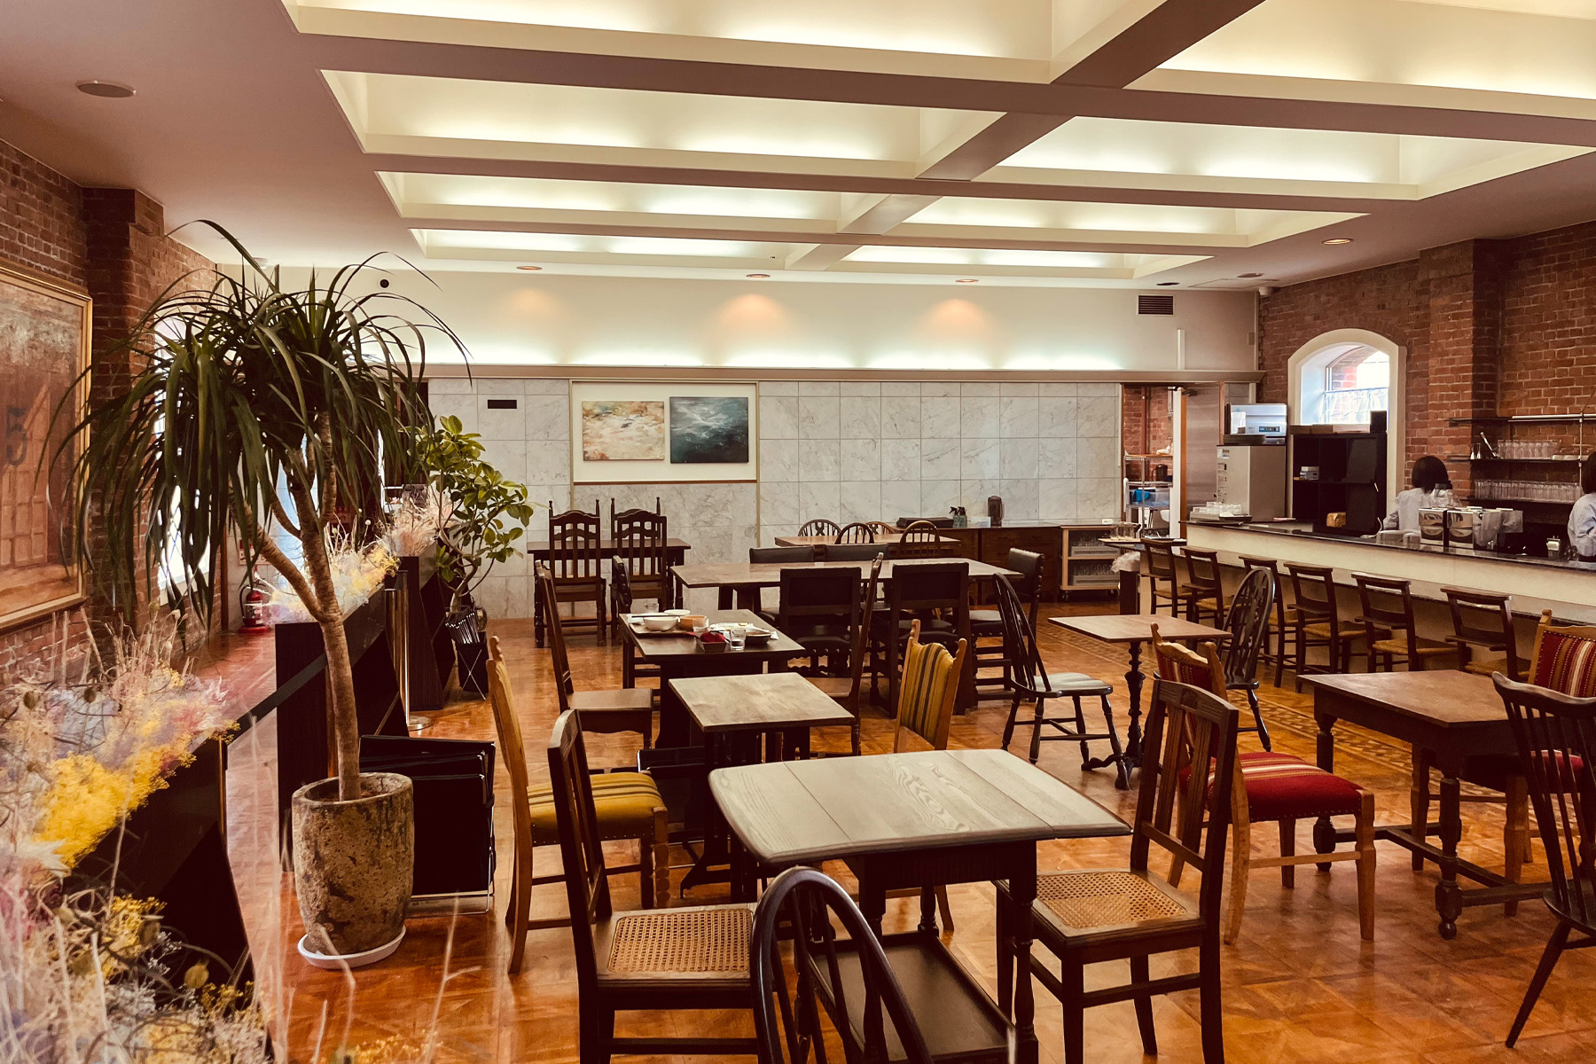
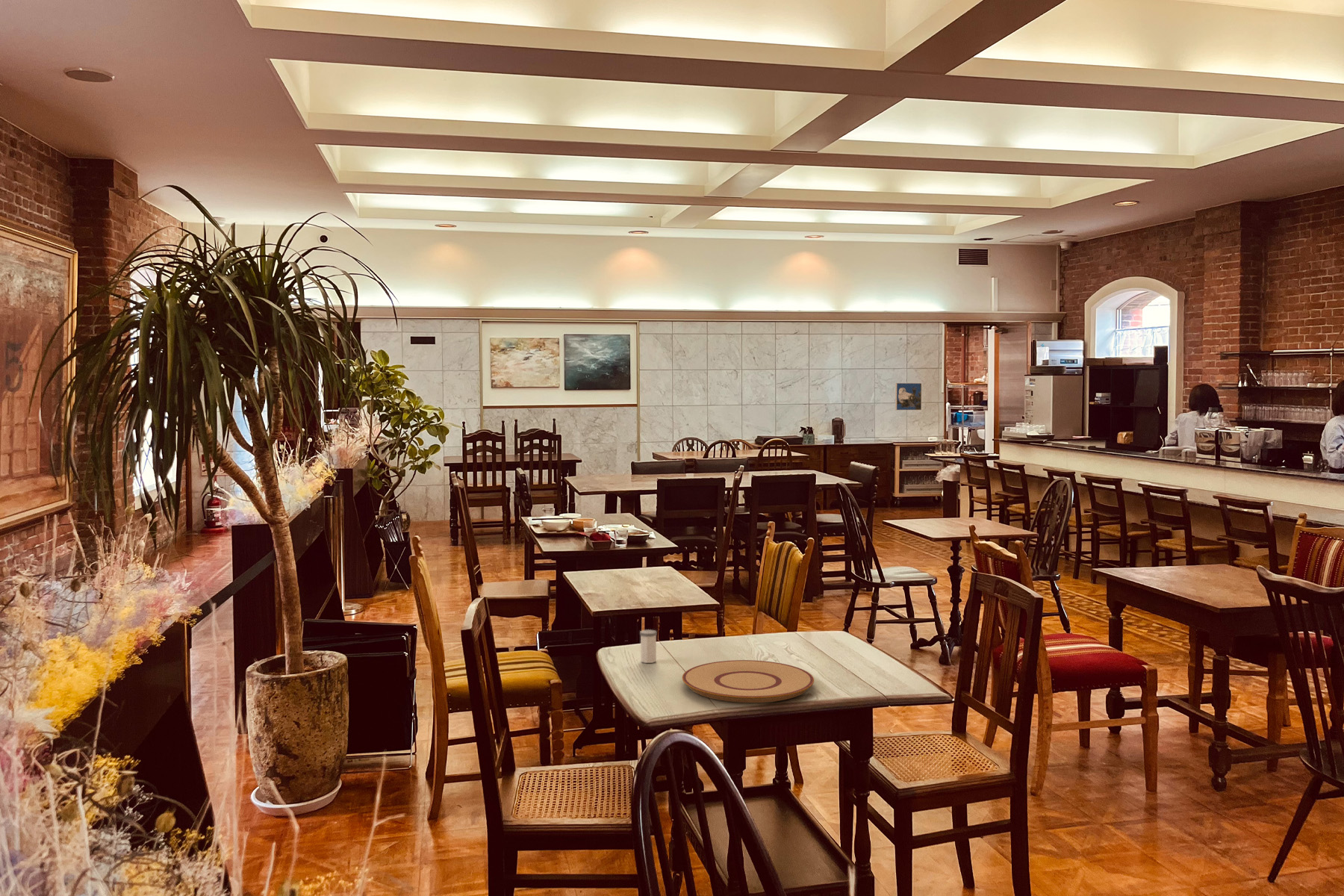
+ salt shaker [639,629,658,664]
+ plate [682,659,815,703]
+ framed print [895,382,922,411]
